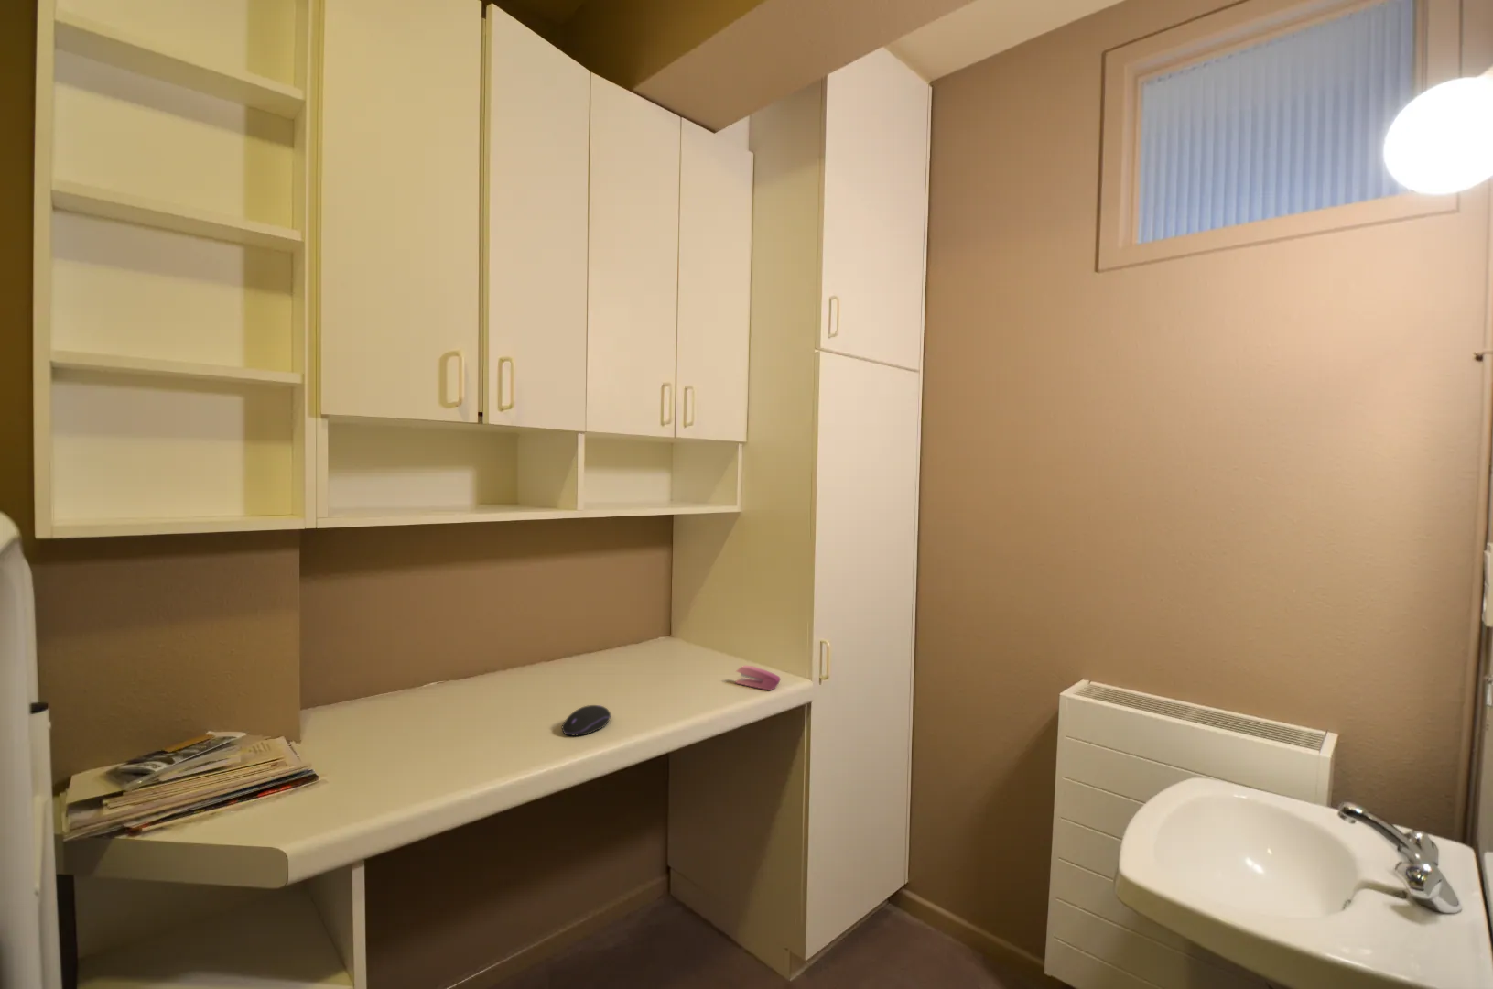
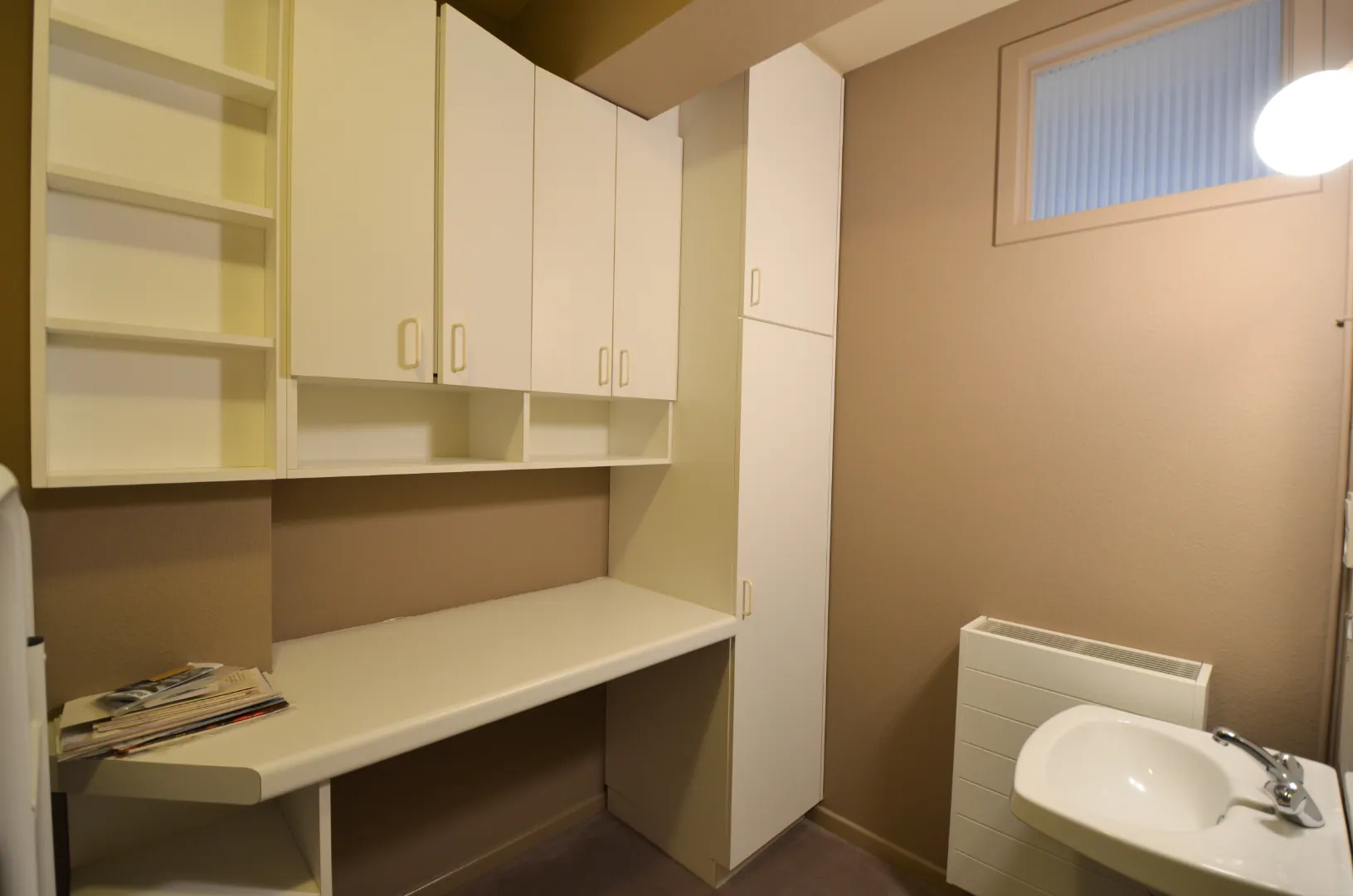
- computer mouse [562,704,611,737]
- stapler [734,663,781,691]
